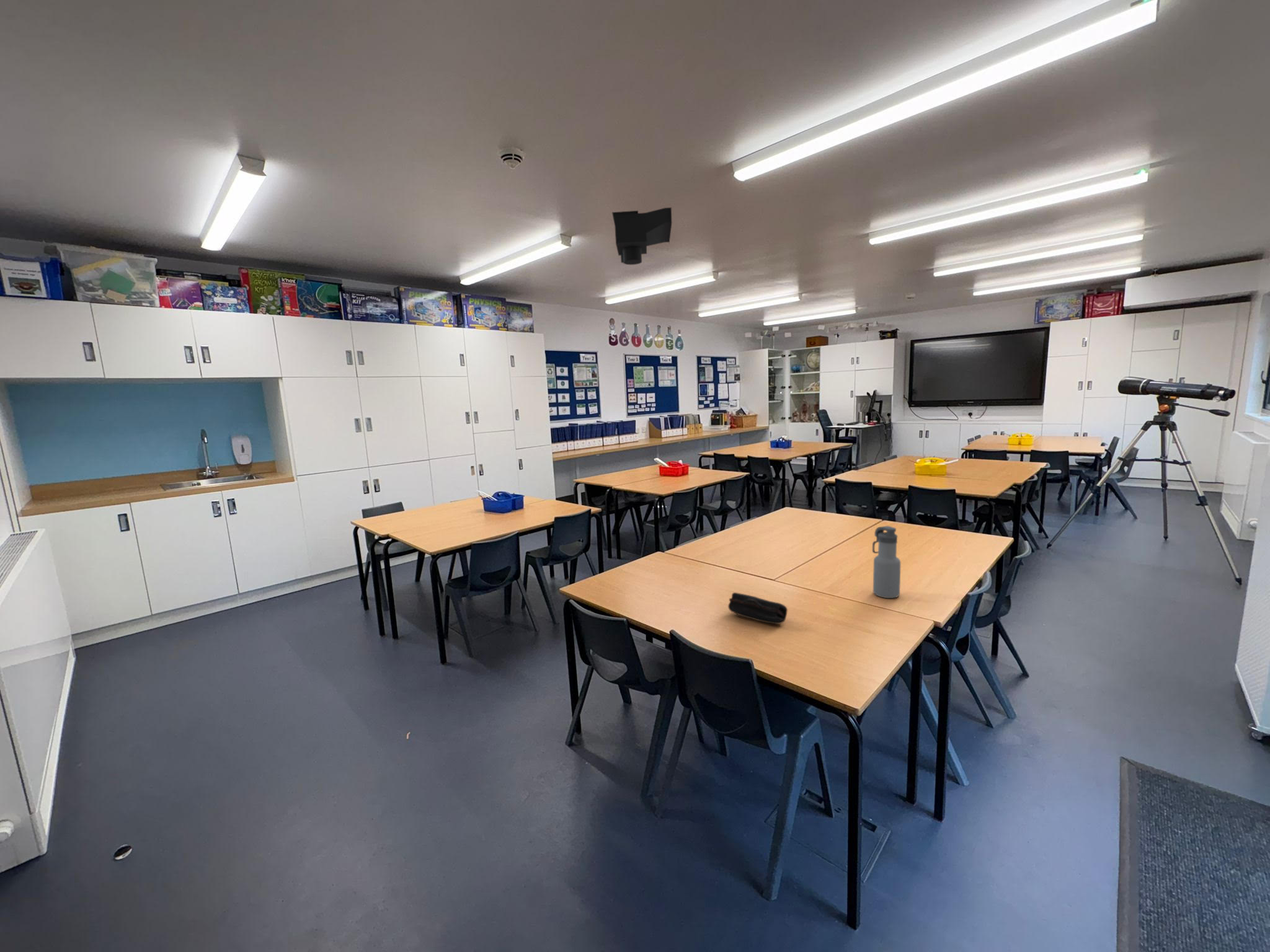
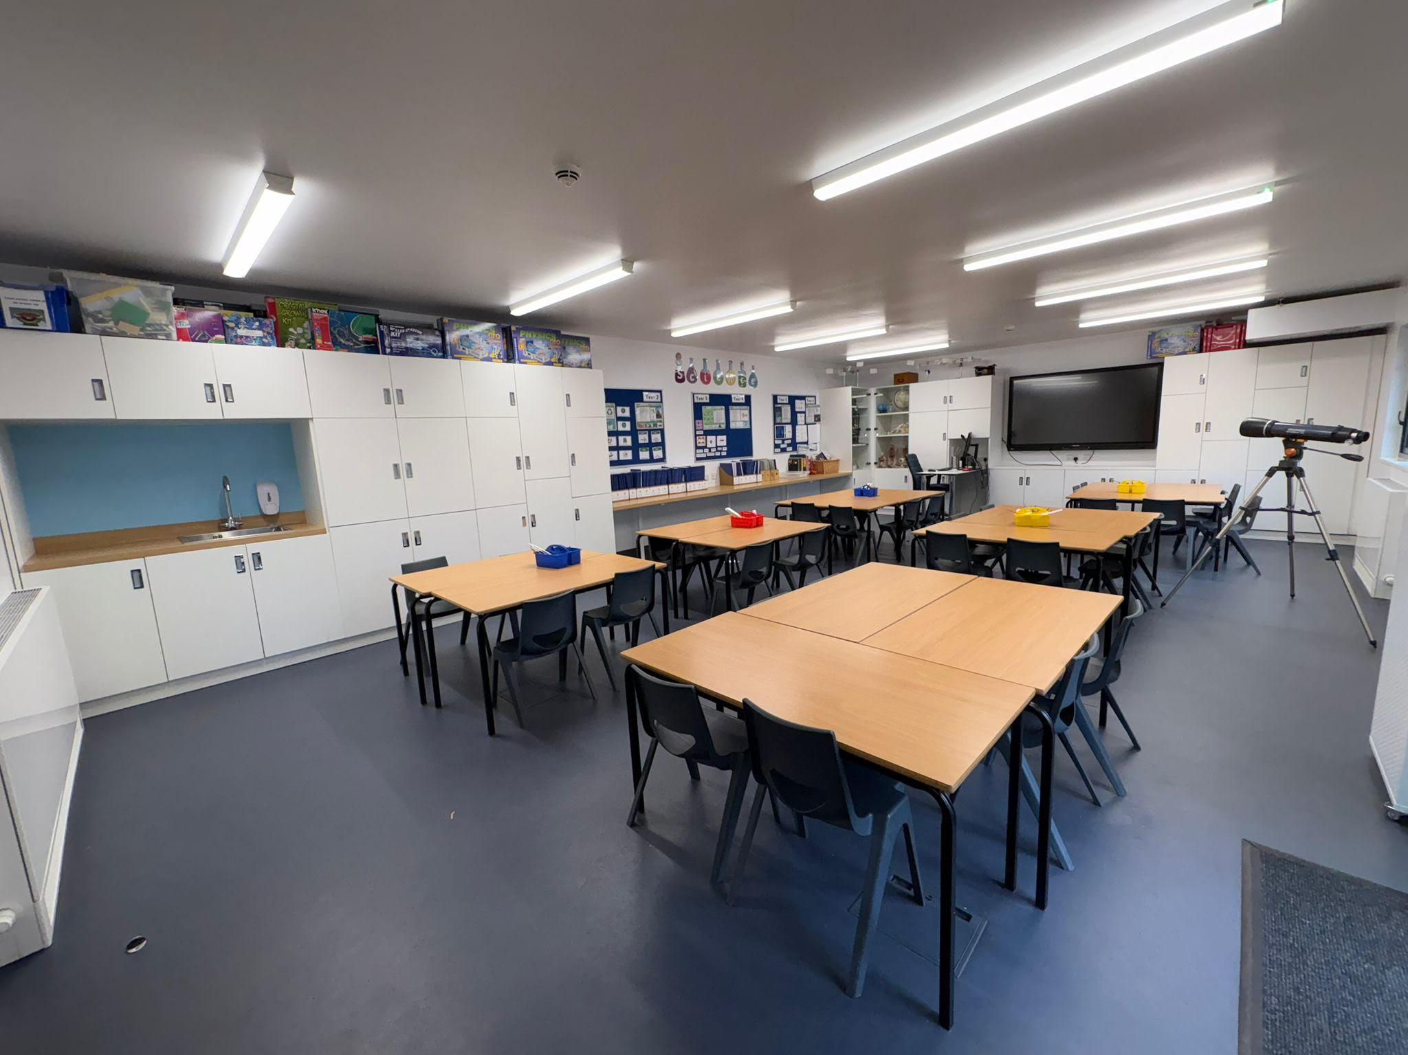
- pencil case [727,592,788,625]
- water bottle [872,525,901,599]
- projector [611,207,672,265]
